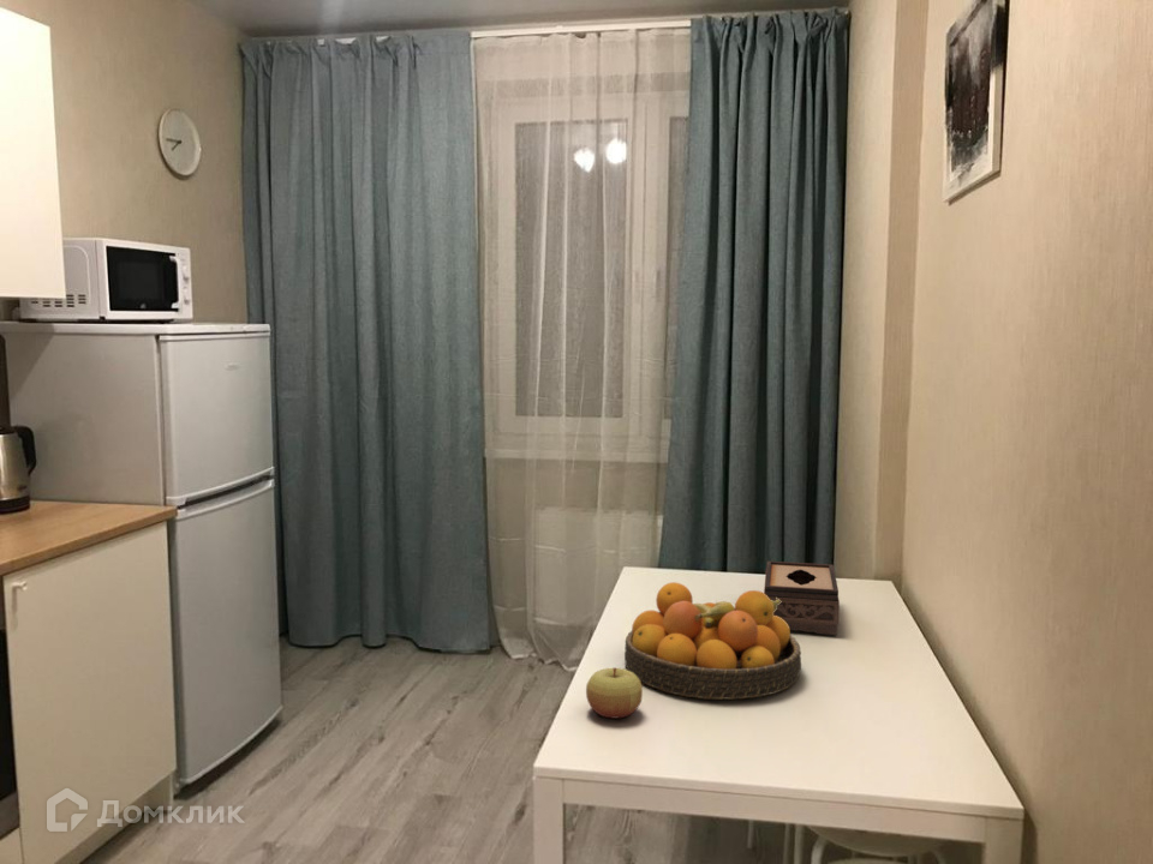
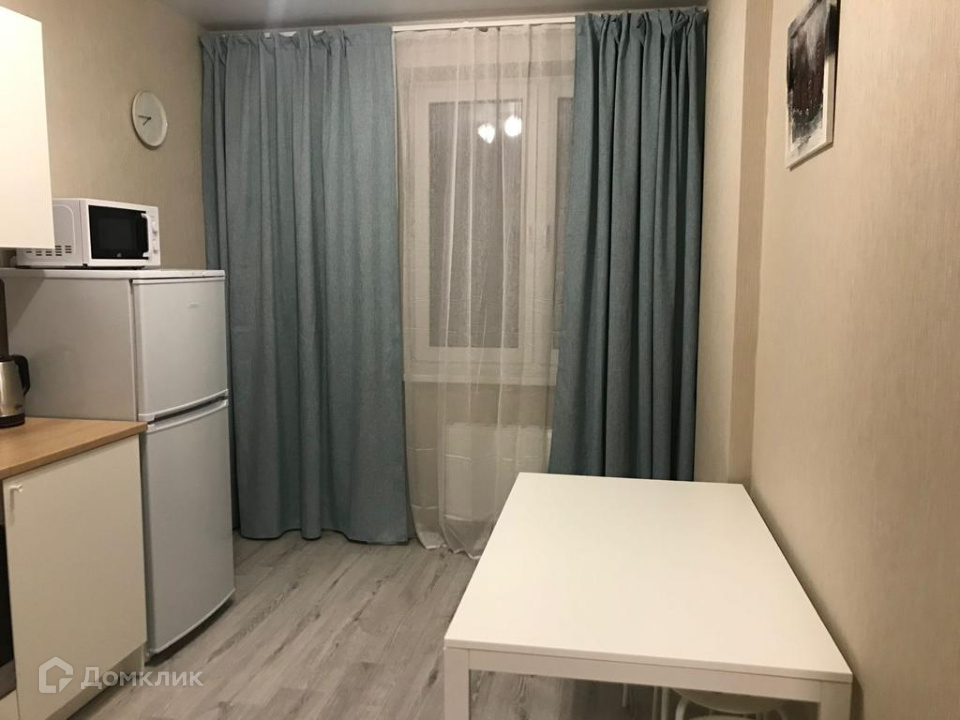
- fruit bowl [623,581,802,701]
- apple [585,667,644,720]
- tissue box [763,560,841,636]
